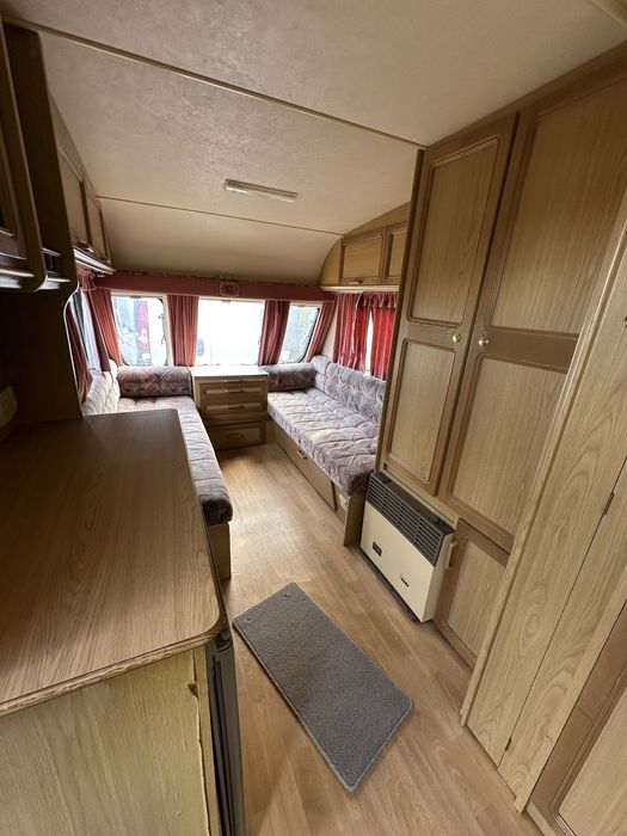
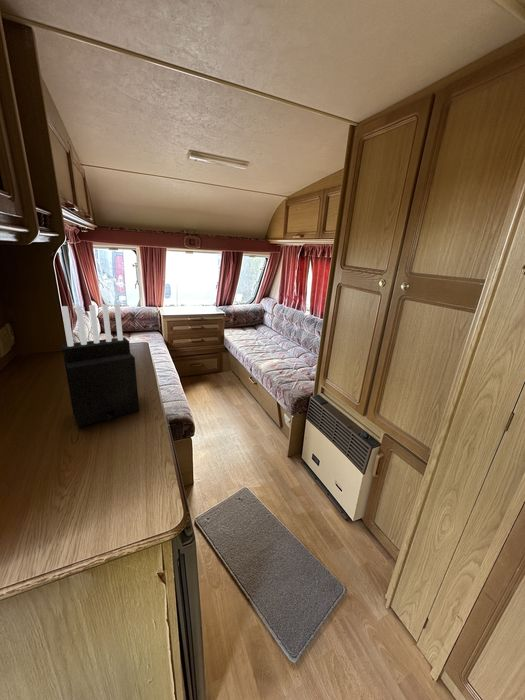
+ knife block [60,303,140,428]
